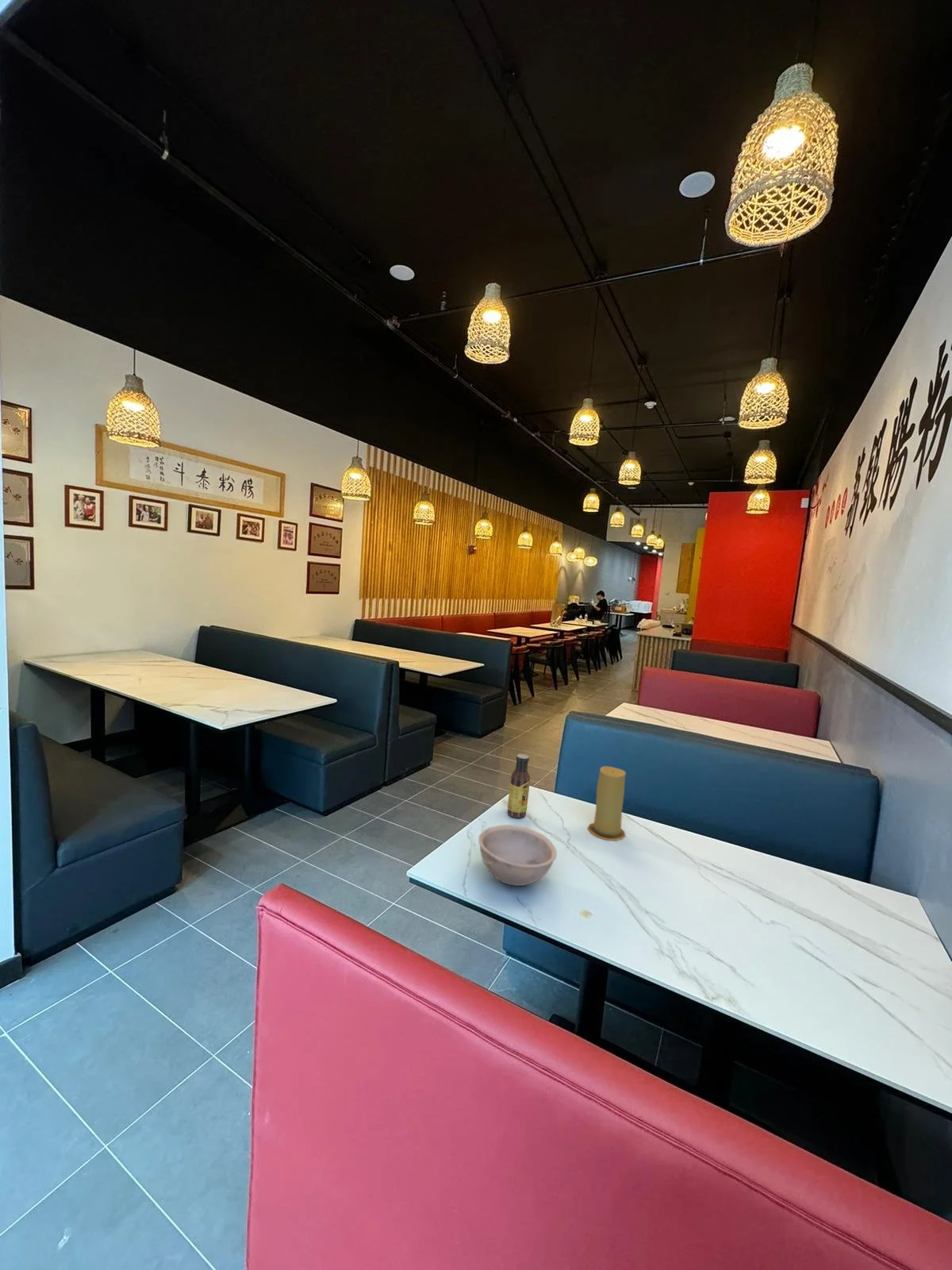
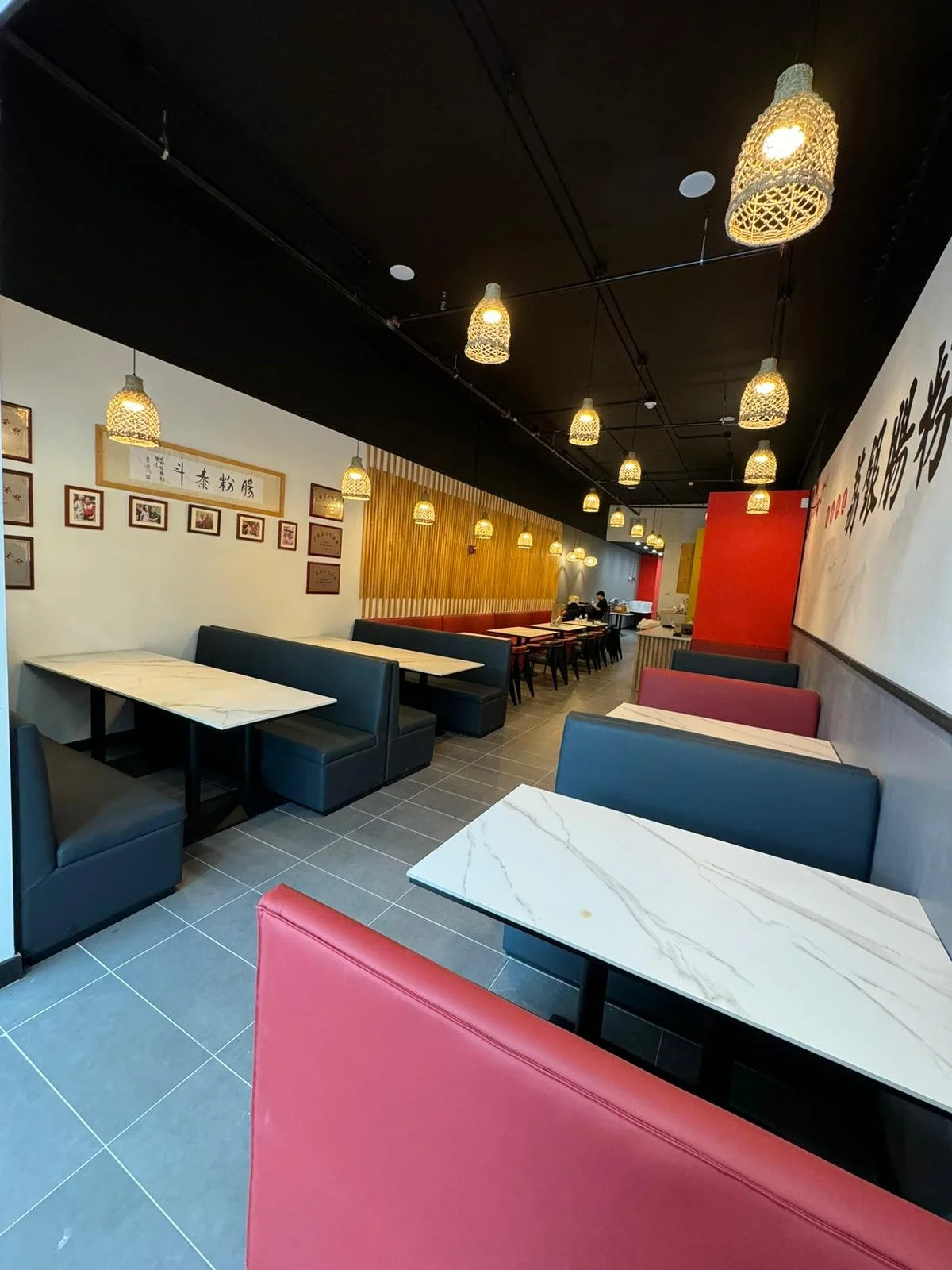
- candle [587,765,627,841]
- bowl [478,824,558,887]
- sauce bottle [507,753,531,818]
